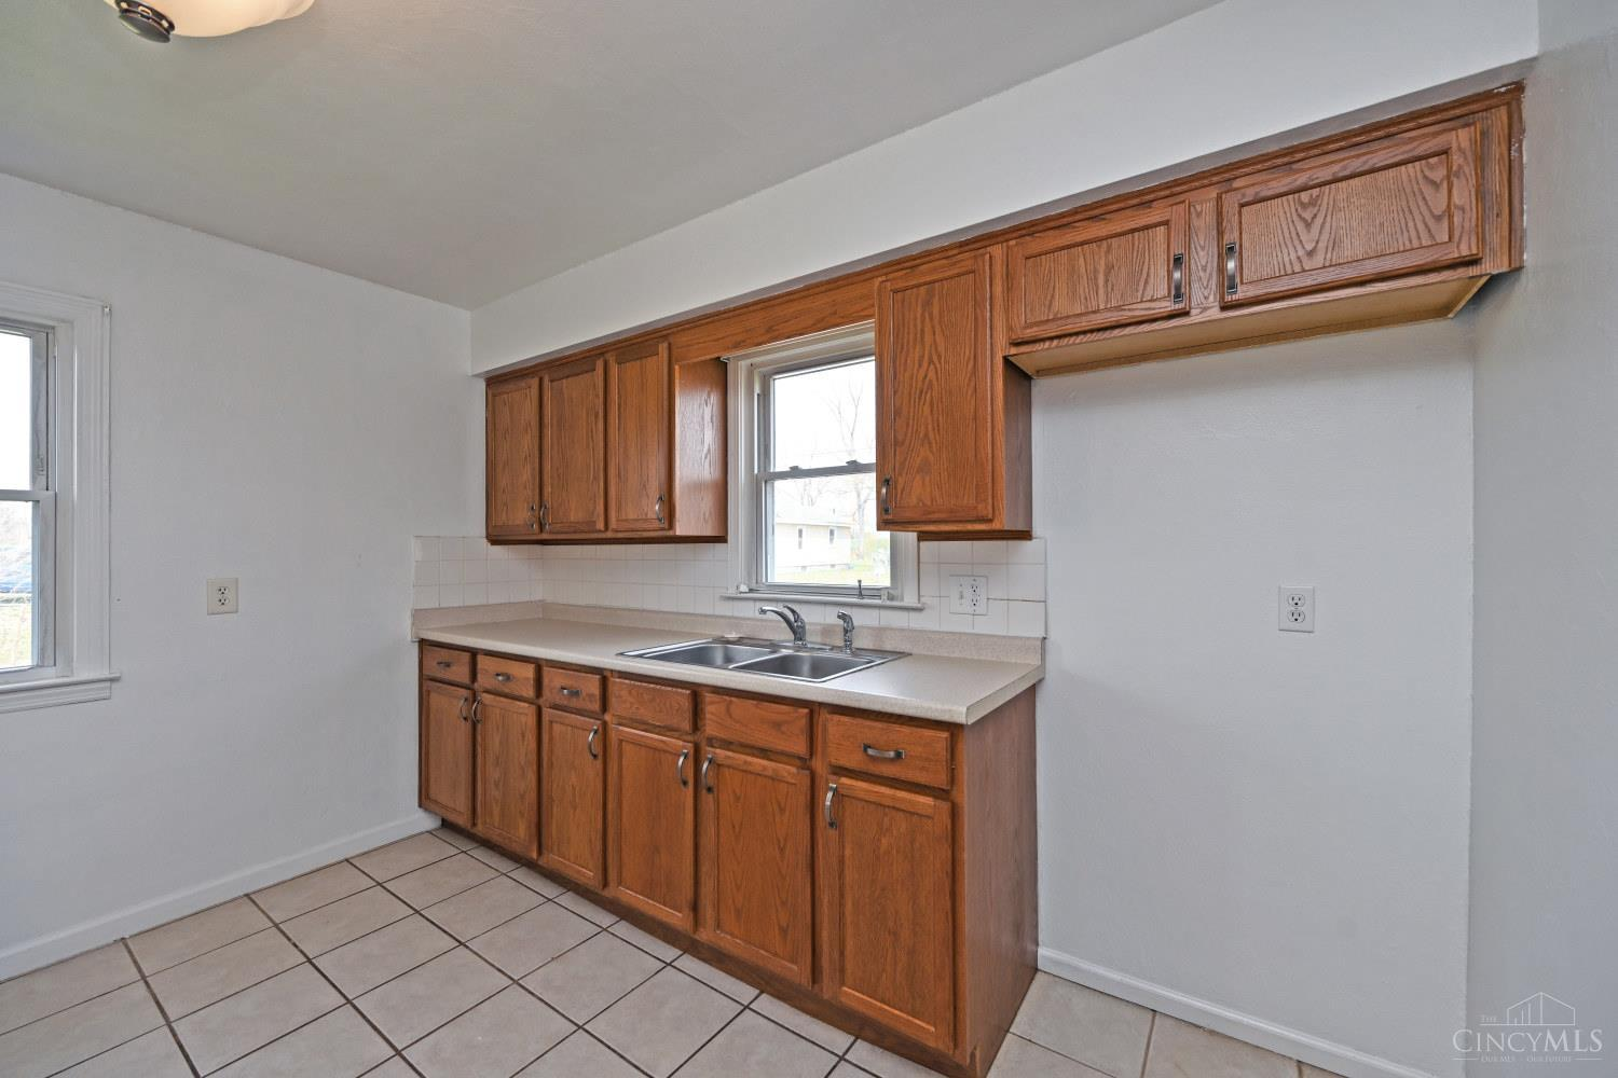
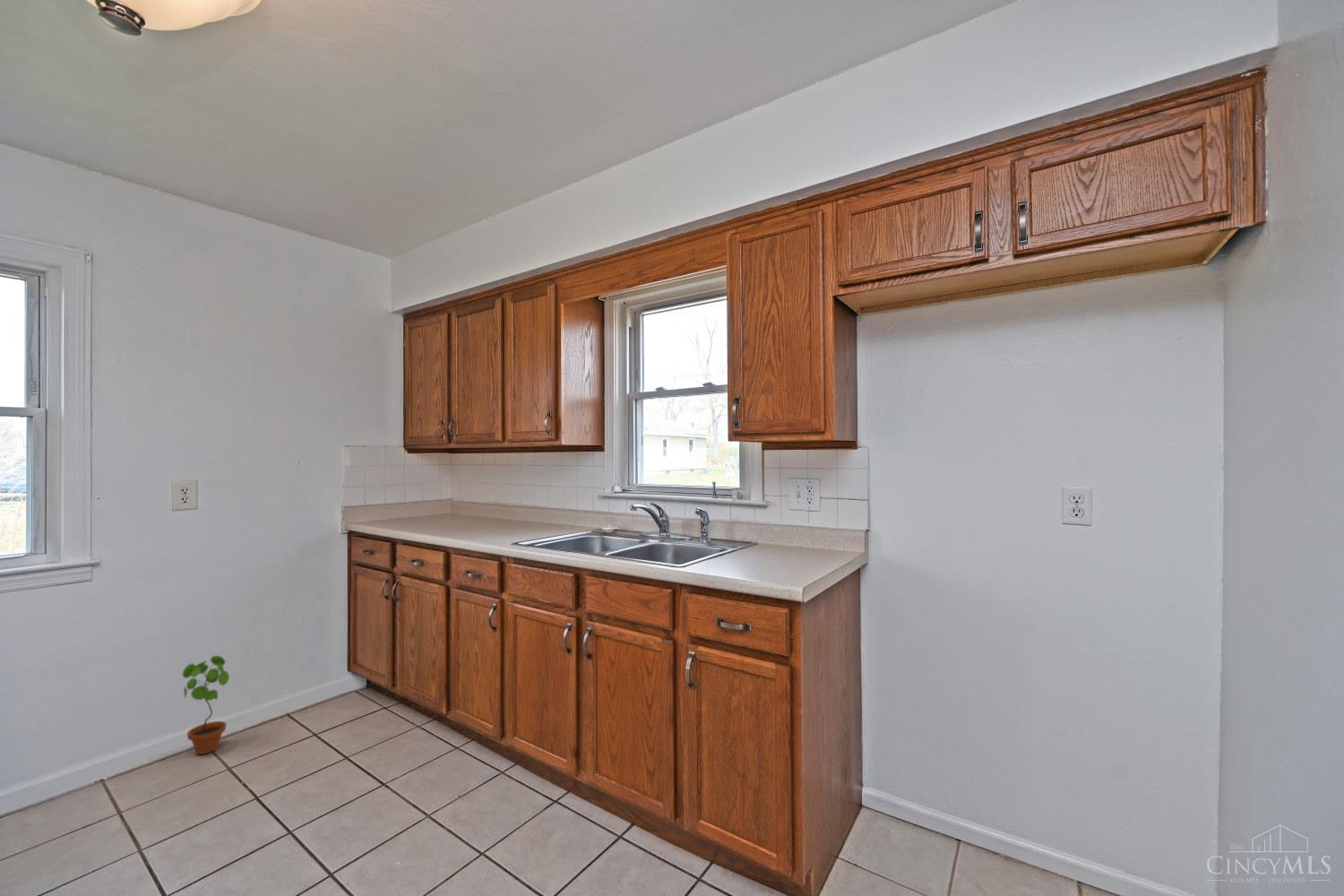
+ potted plant [182,655,230,755]
